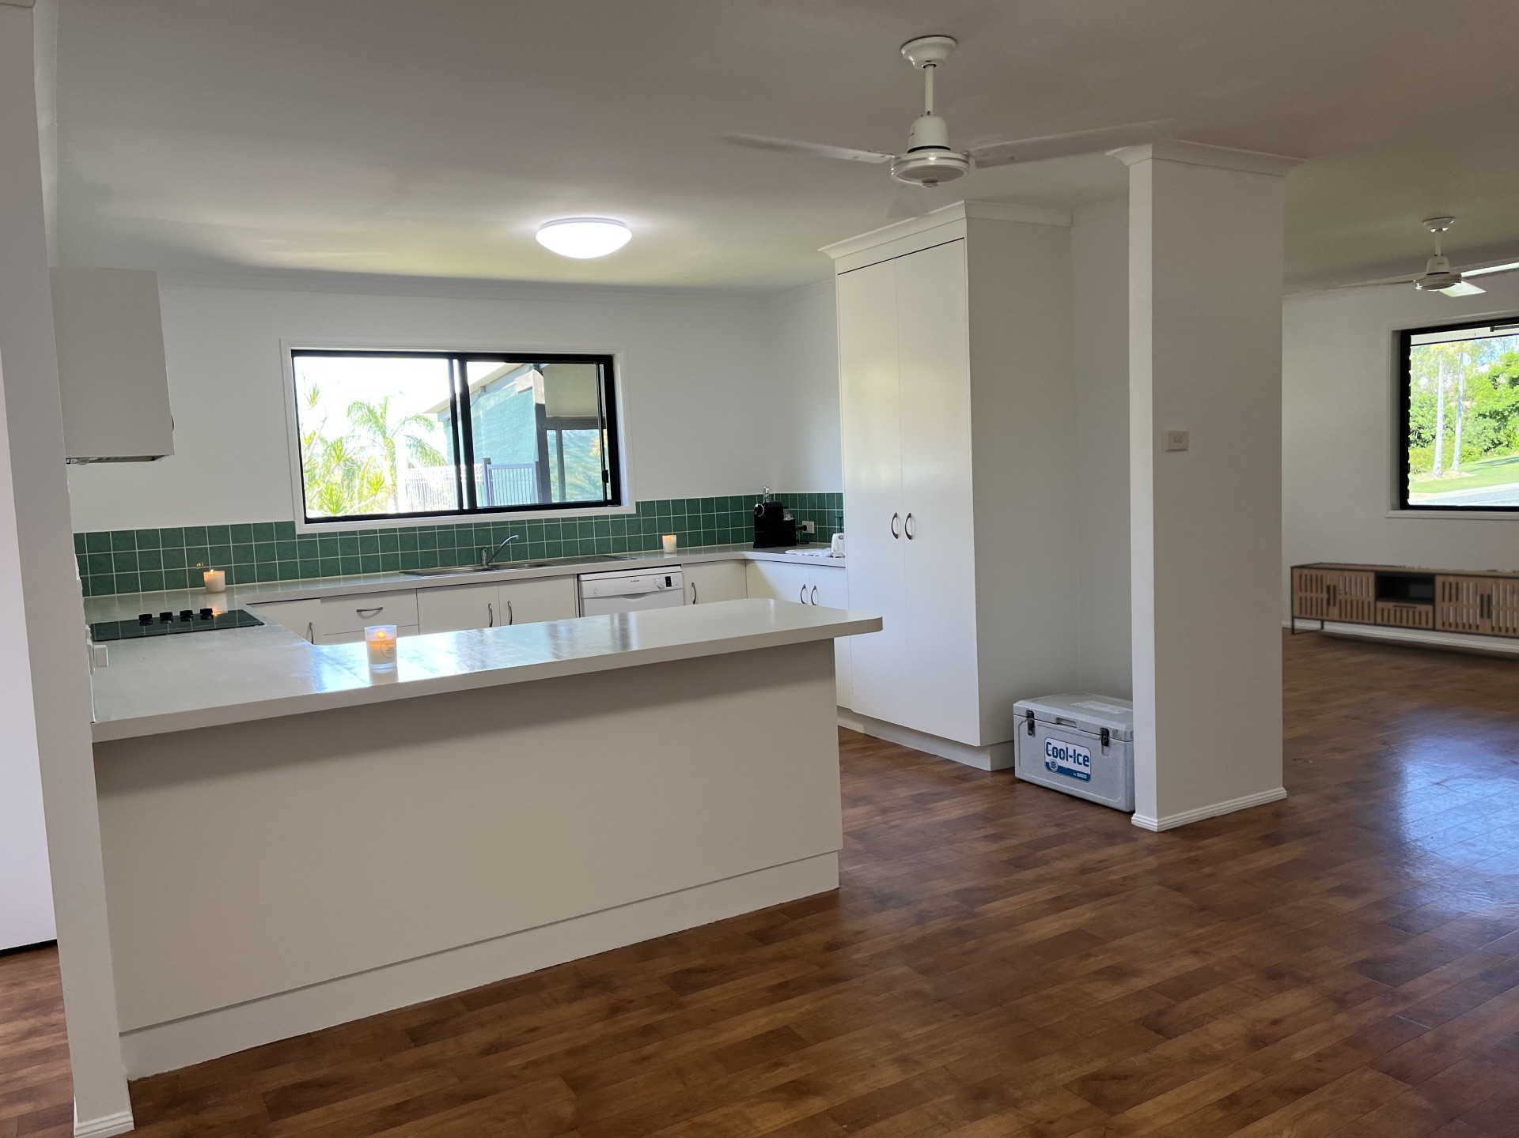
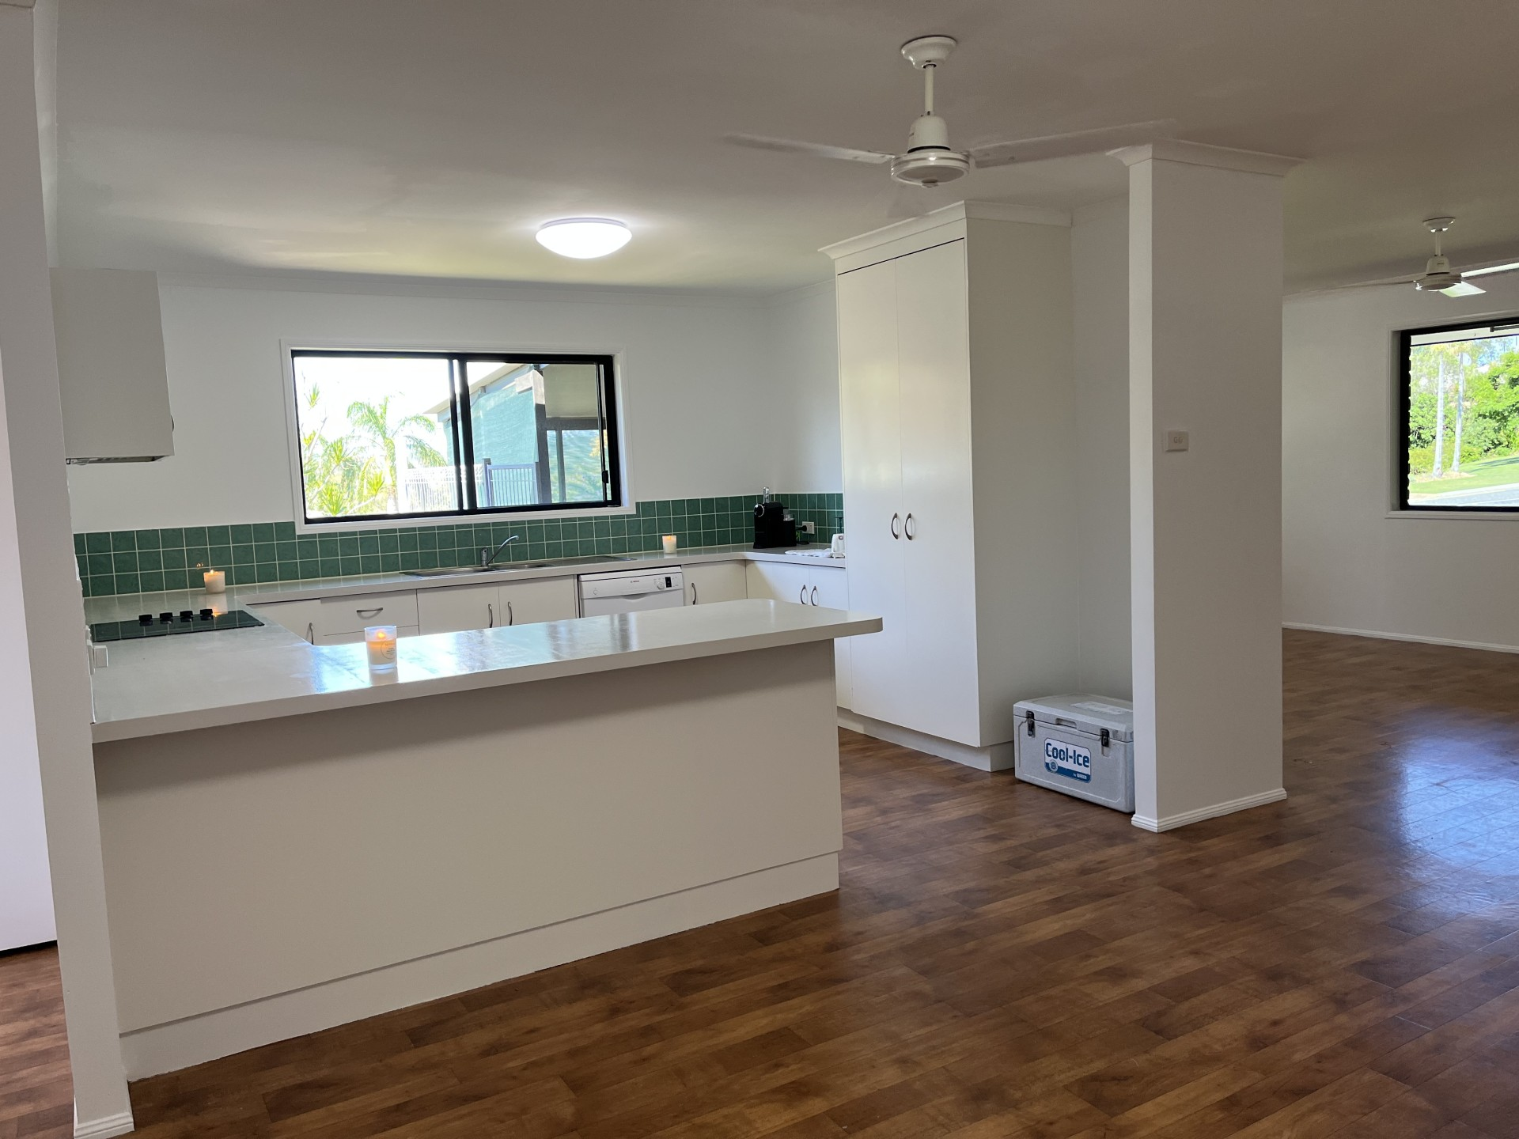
- media console [1289,561,1519,641]
